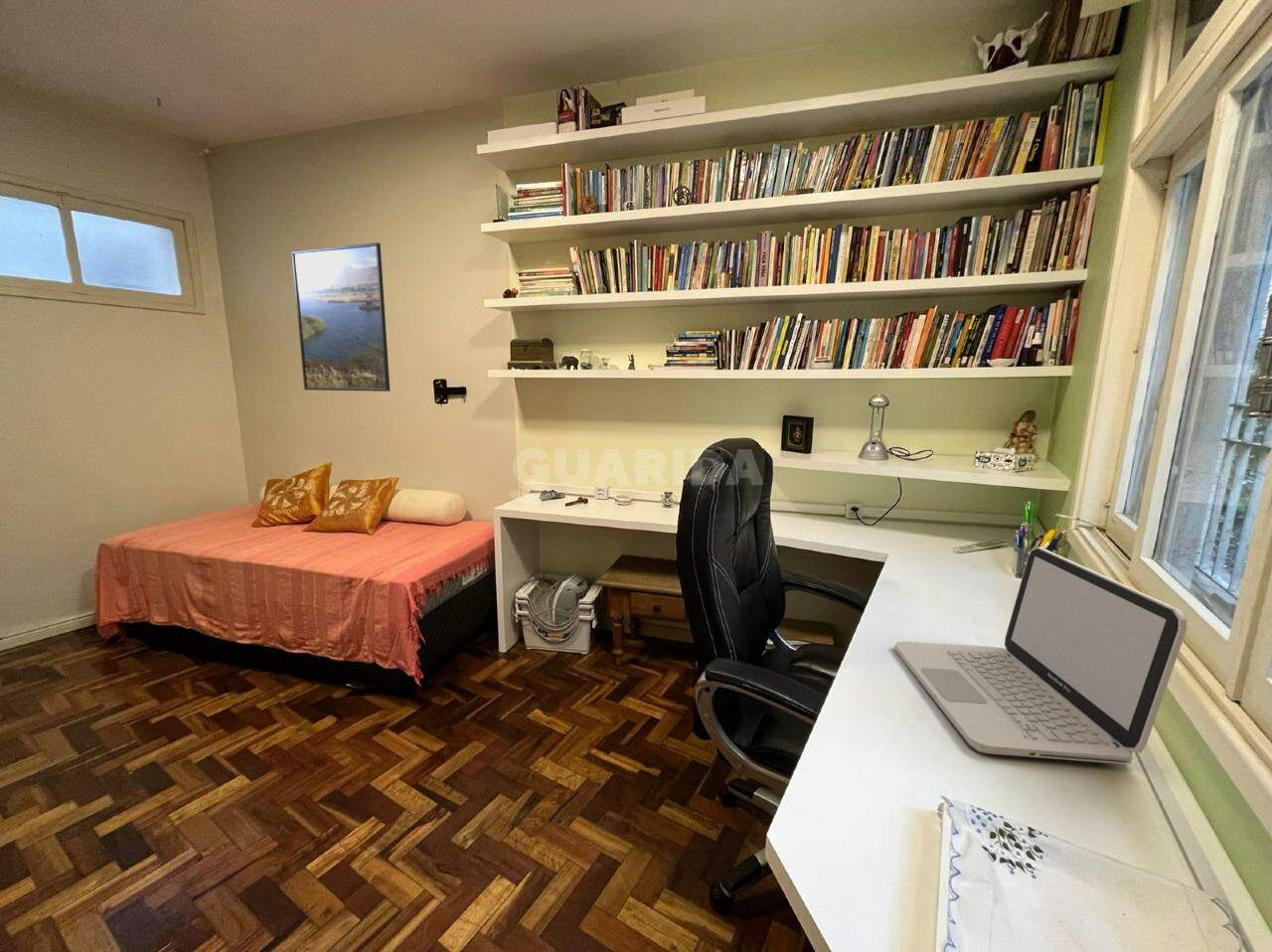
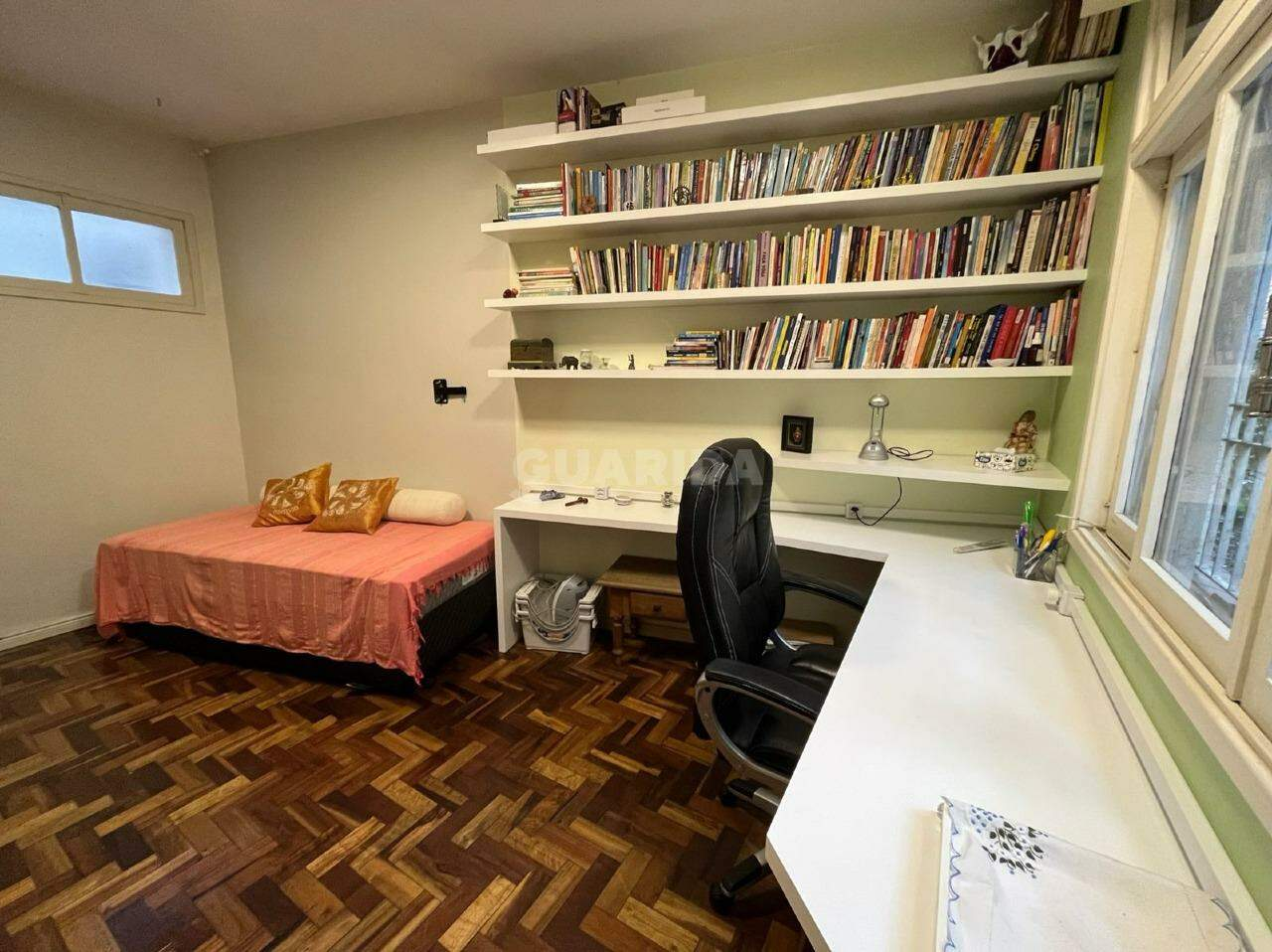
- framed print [290,241,391,393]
- laptop [893,546,1188,765]
